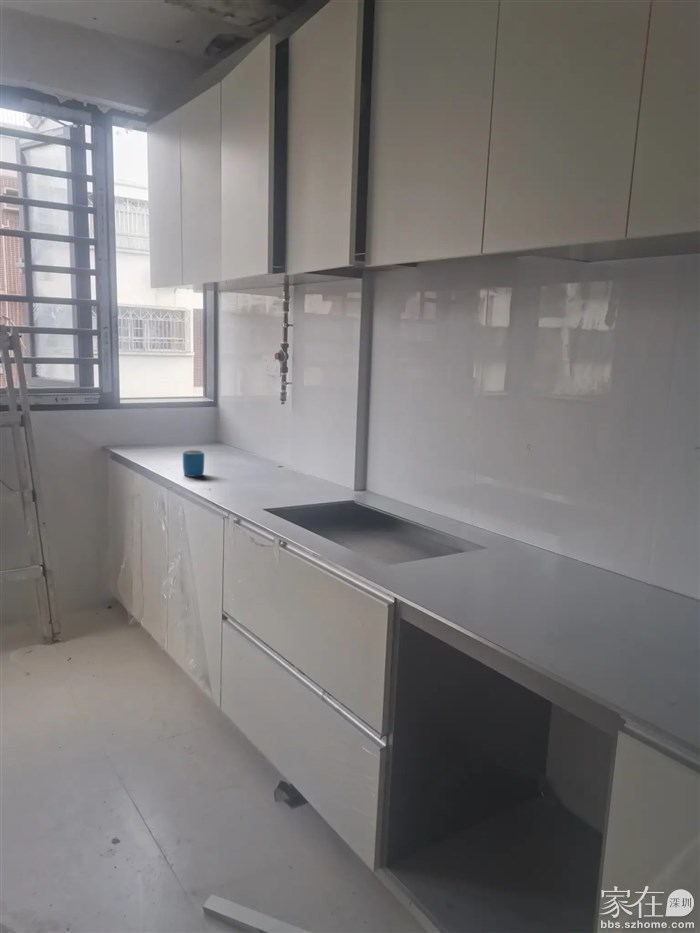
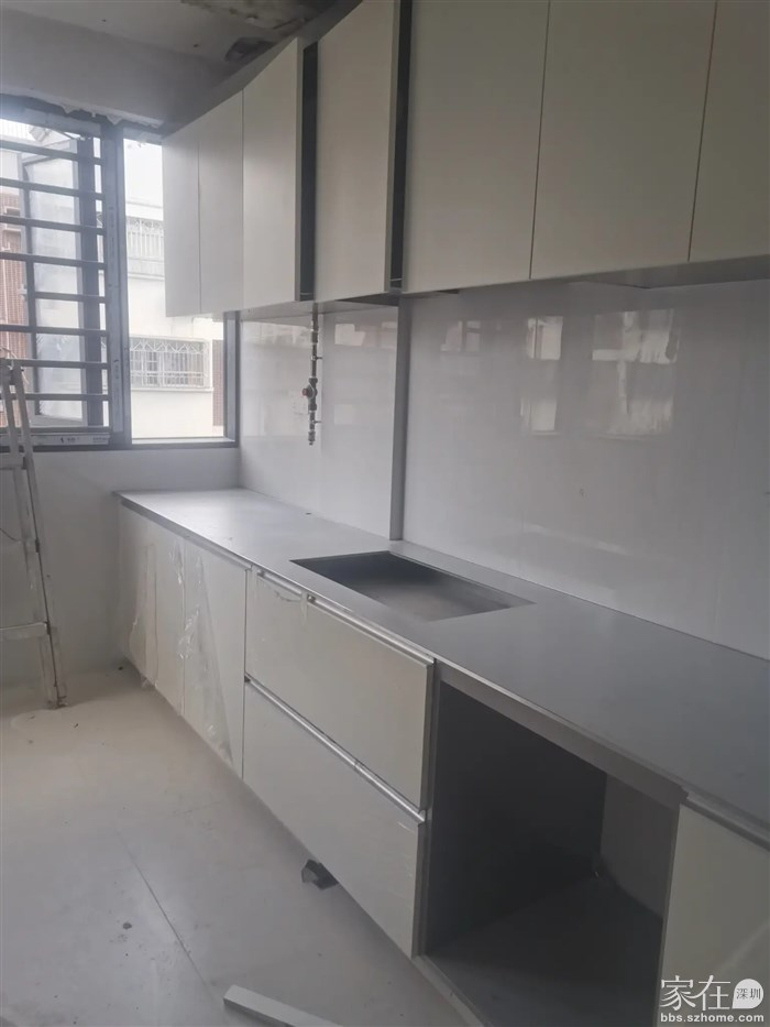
- mug [182,449,205,478]
